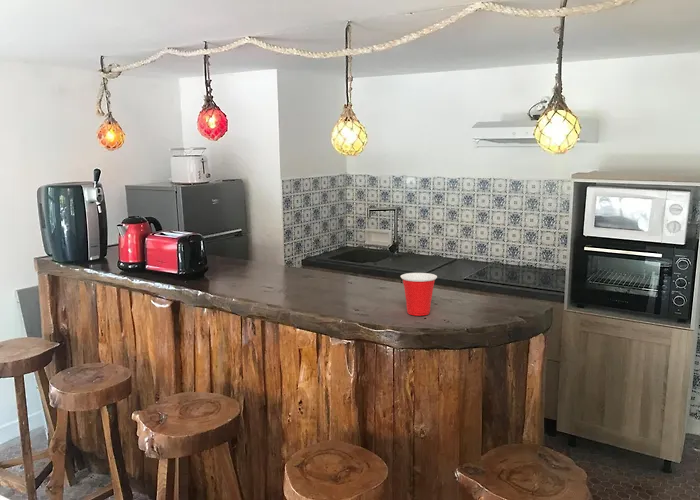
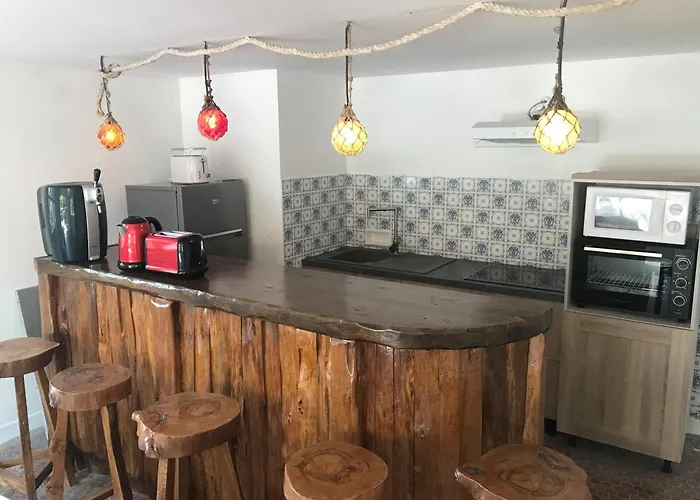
- cup [400,272,438,317]
